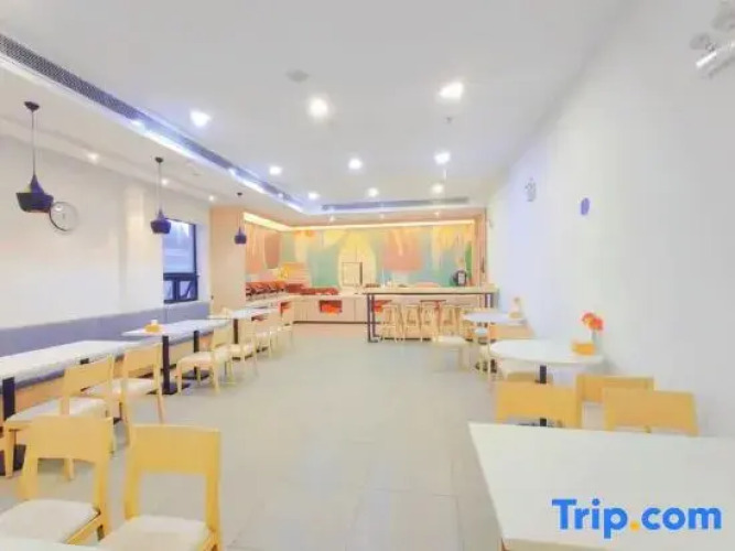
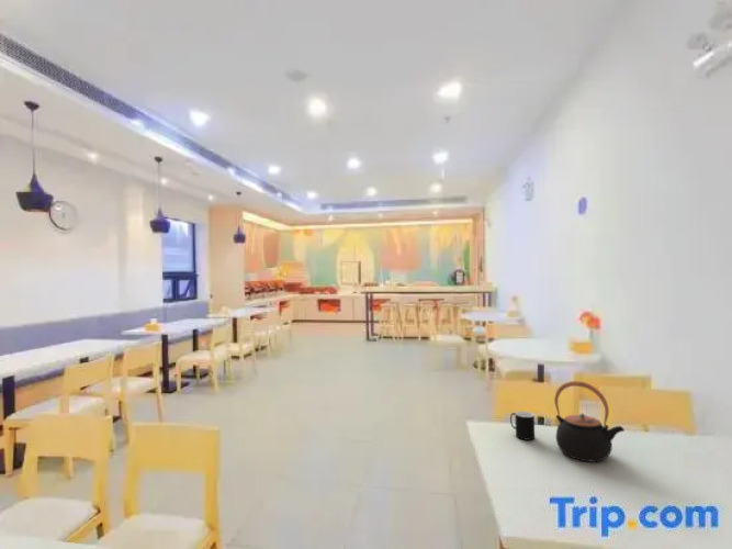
+ teapot [553,380,626,463]
+ cup [509,411,536,441]
